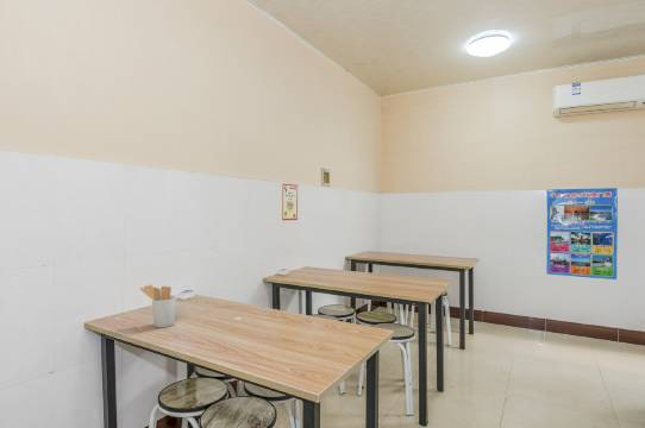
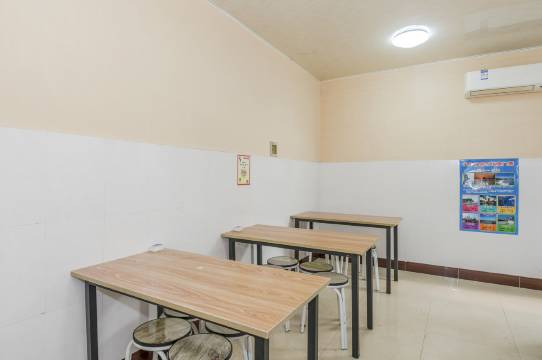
- utensil holder [138,284,176,328]
